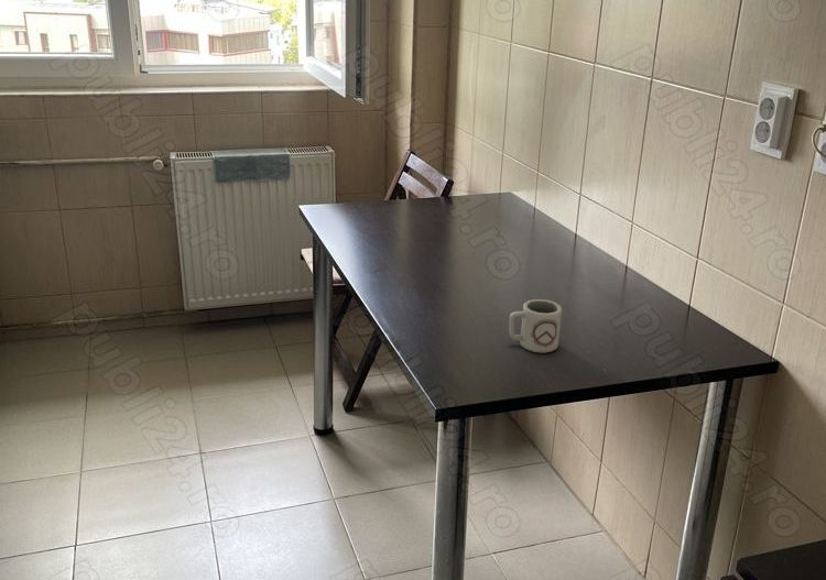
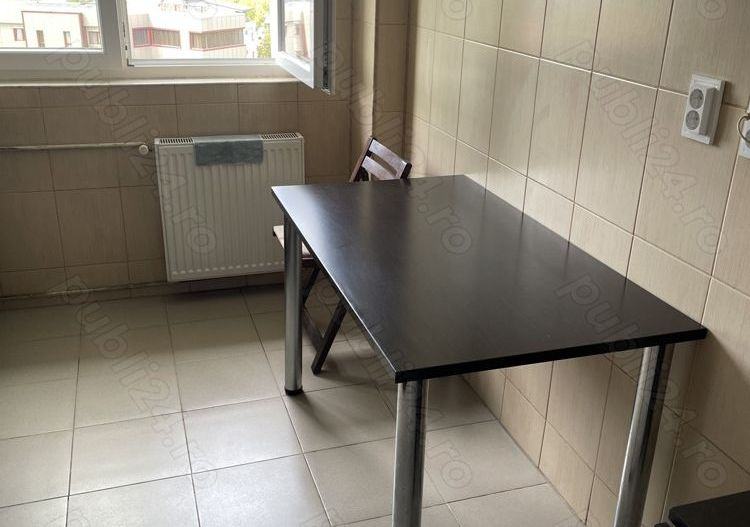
- cup [509,298,563,354]
